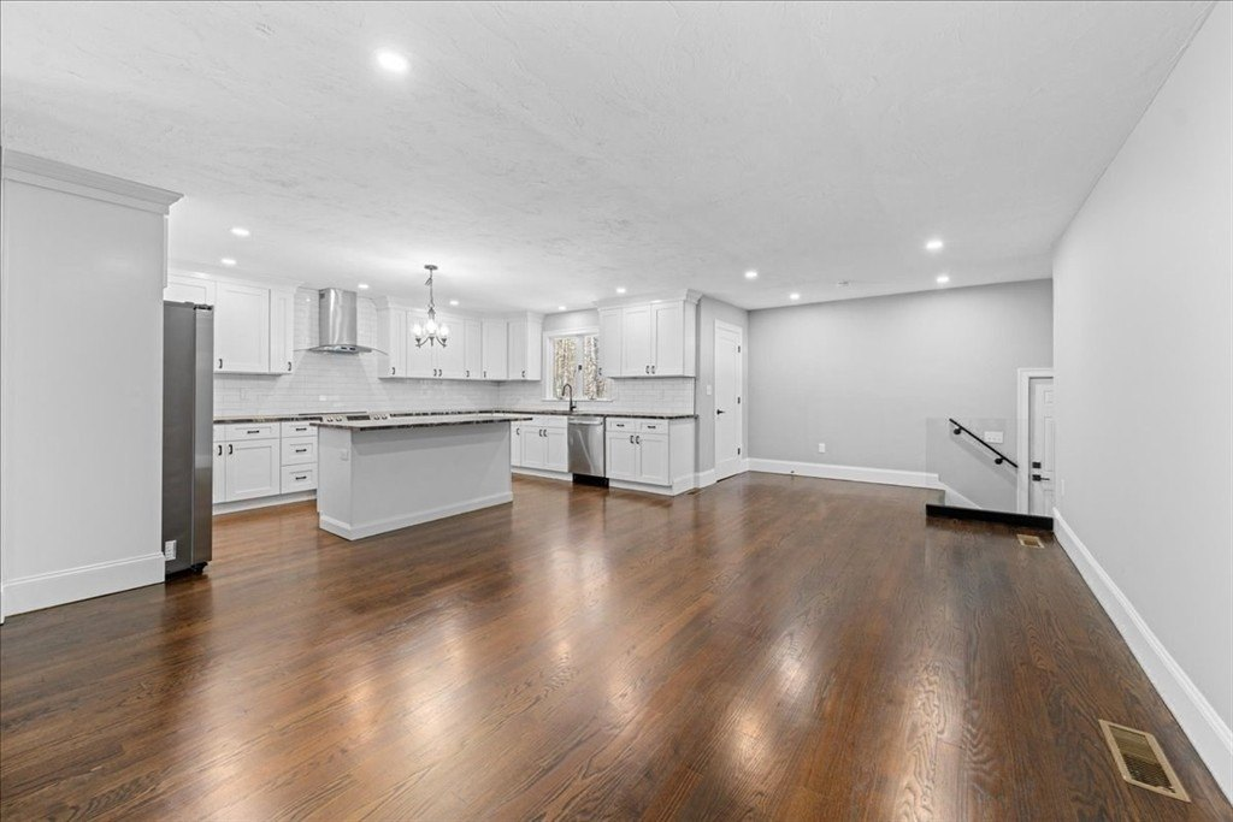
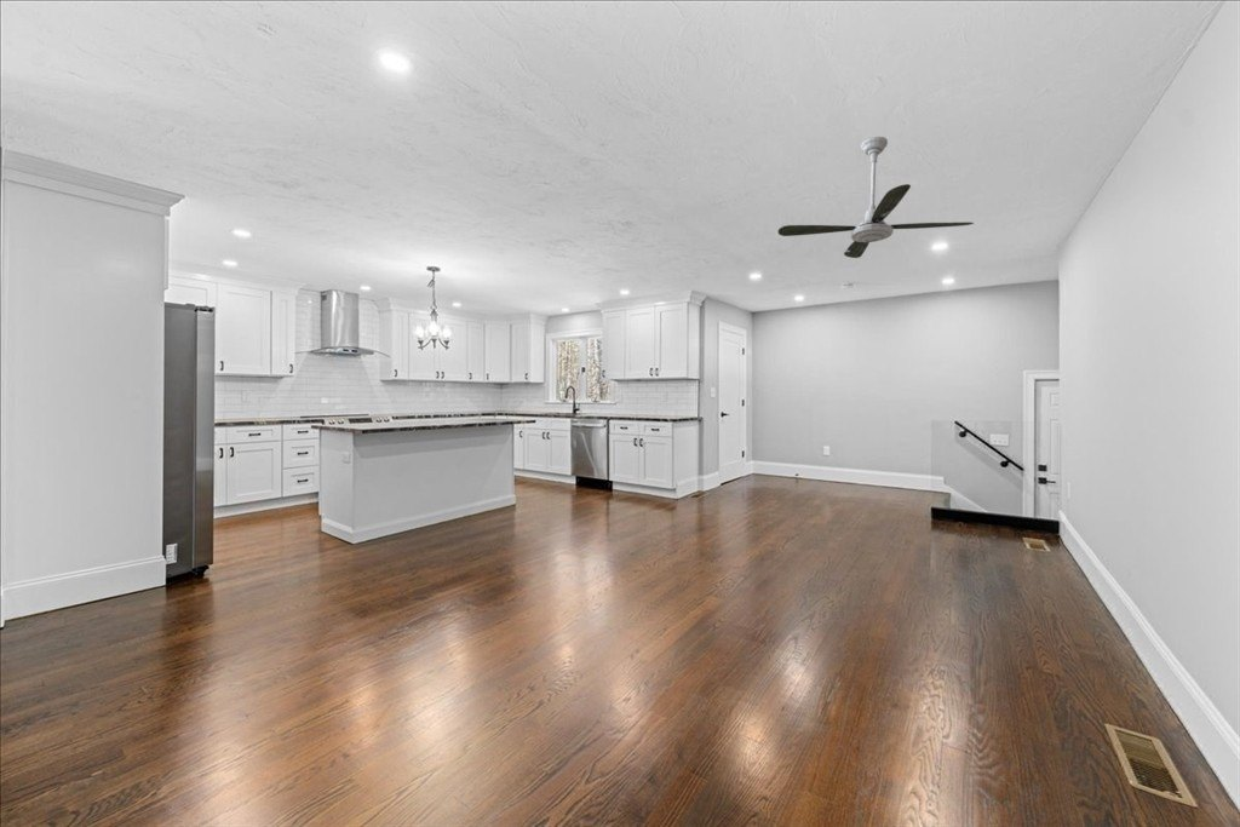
+ ceiling fan [777,136,975,259]
